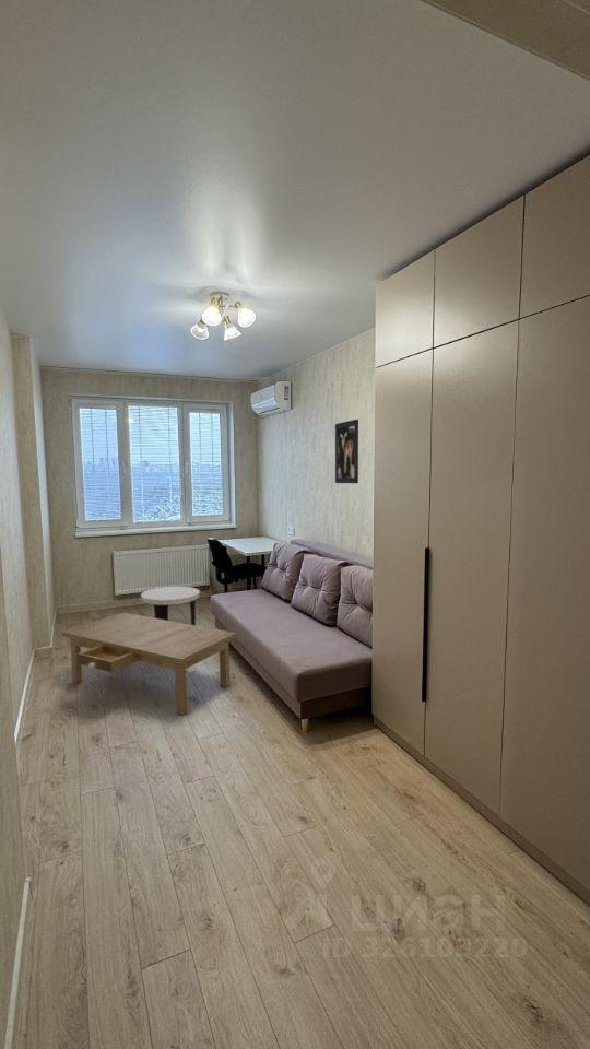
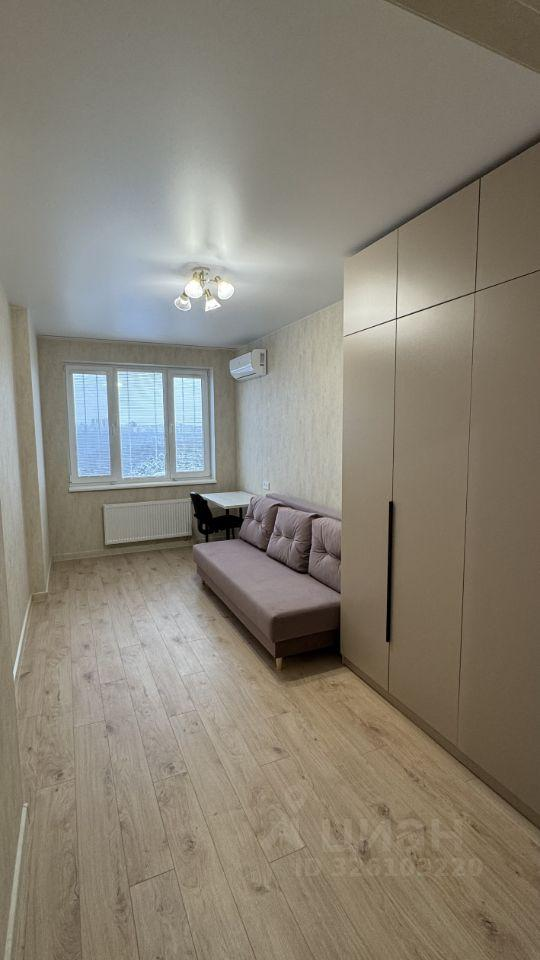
- coffee table [61,612,237,716]
- wall art [334,419,359,484]
- side table [140,586,201,626]
